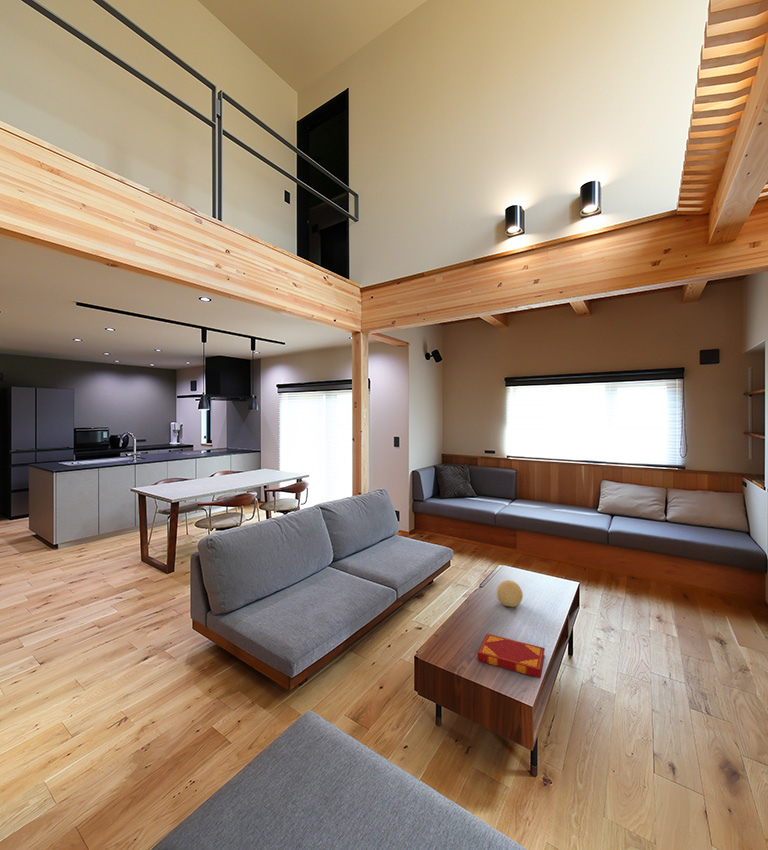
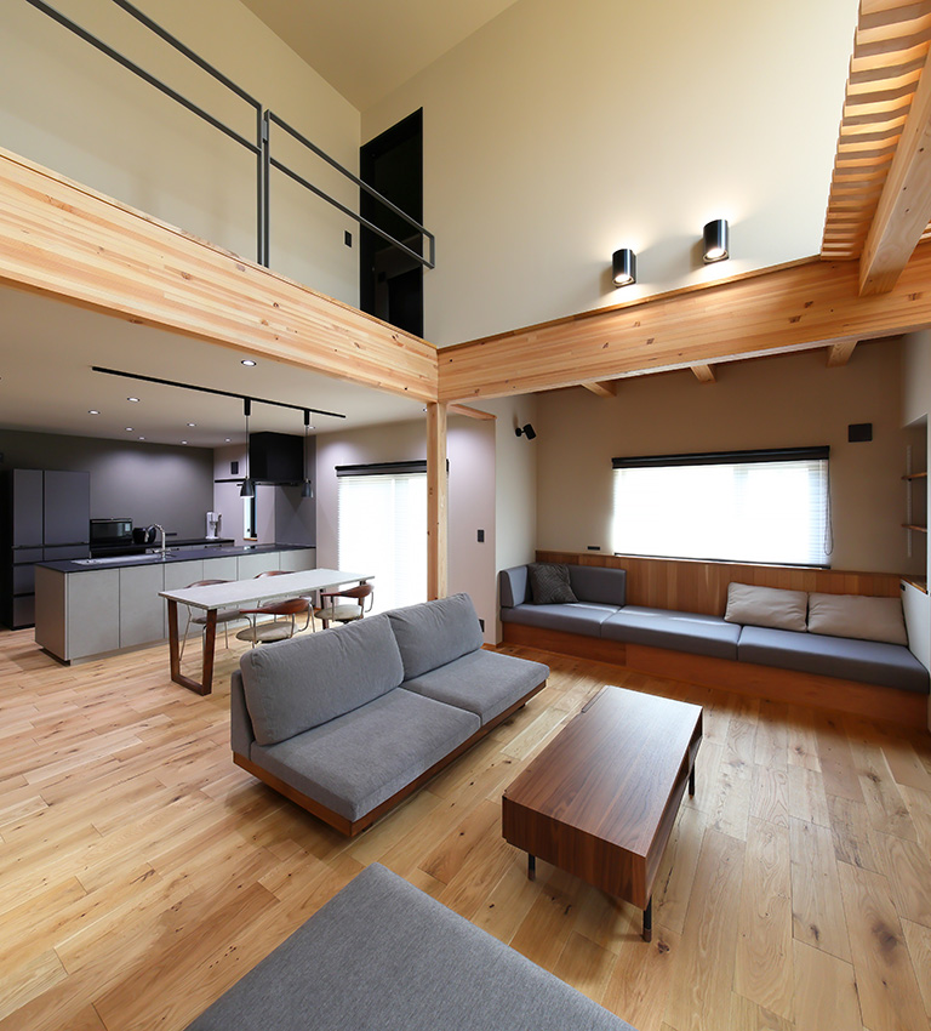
- hardback book [477,633,546,679]
- decorative ball [496,579,524,608]
